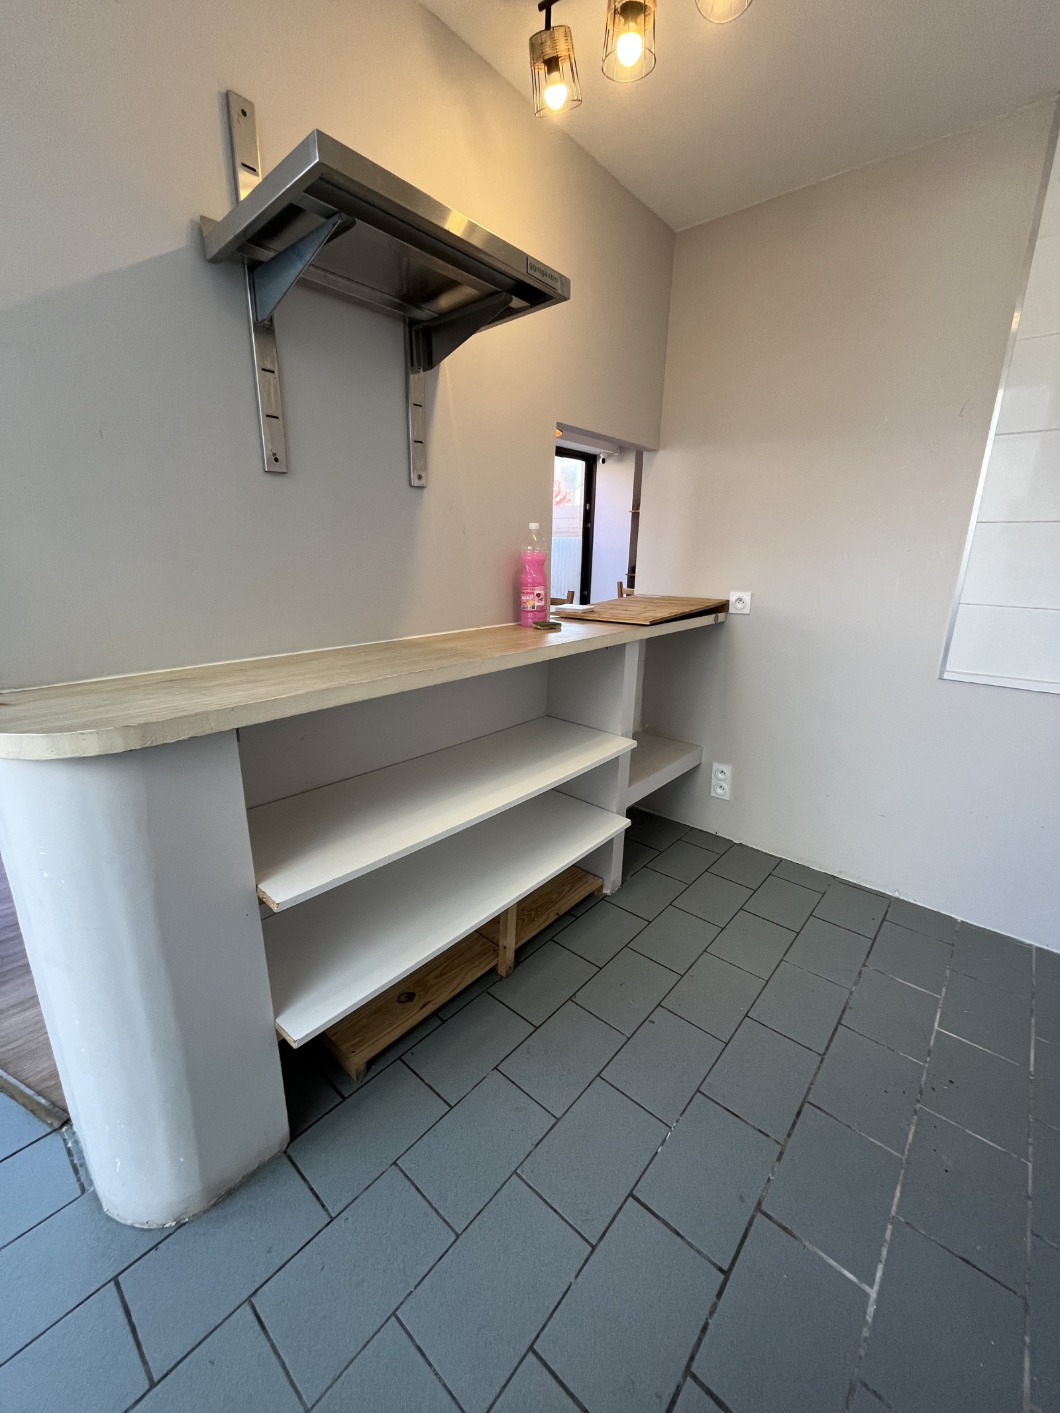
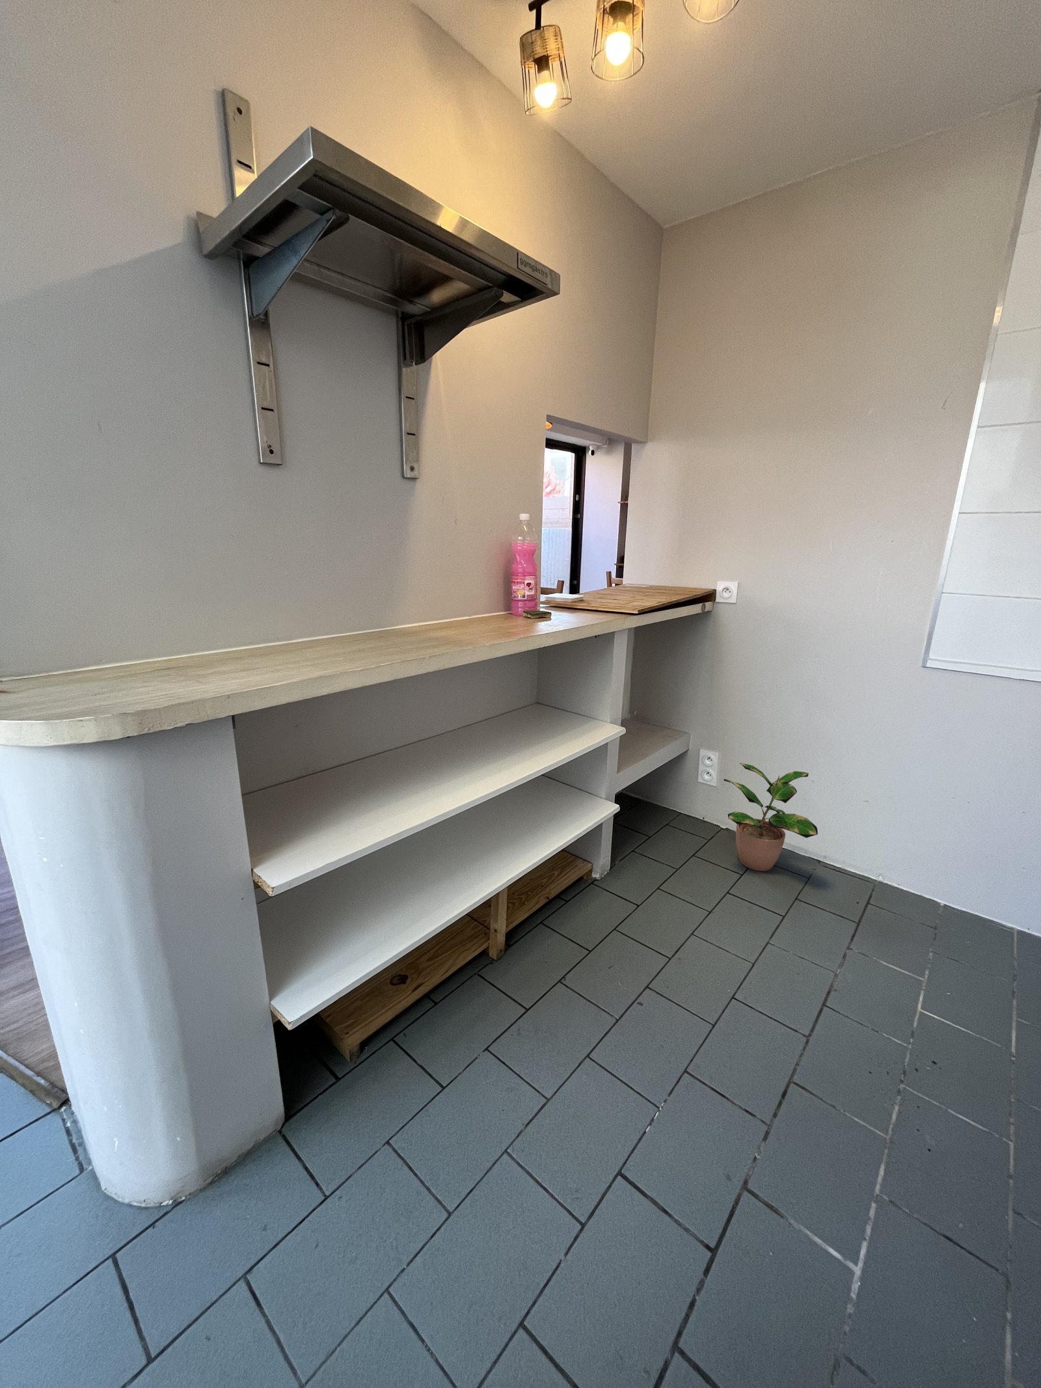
+ potted plant [723,762,819,872]
